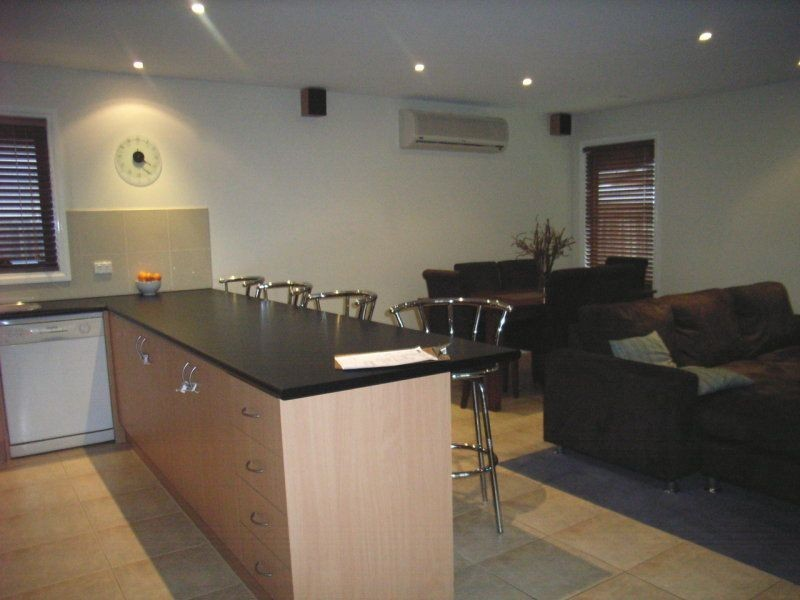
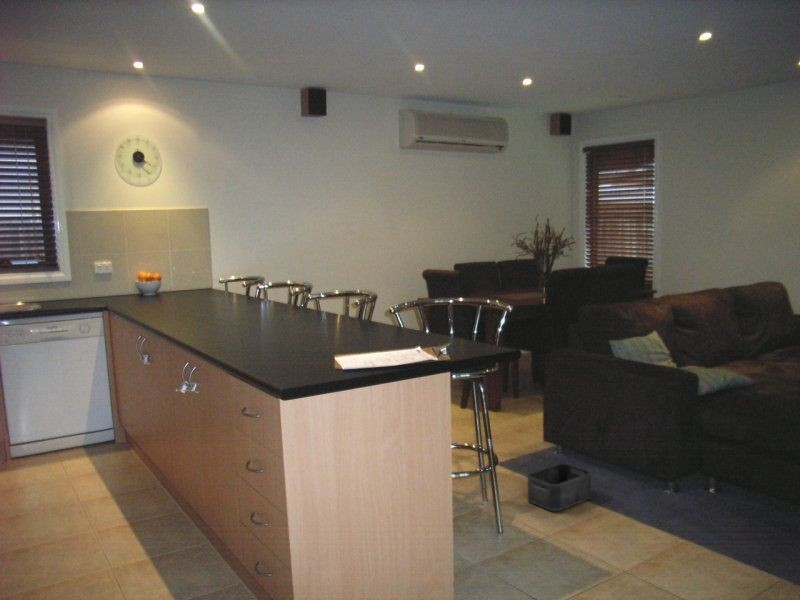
+ storage bin [526,462,592,512]
